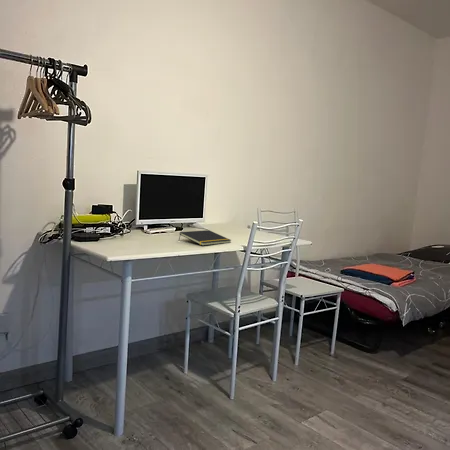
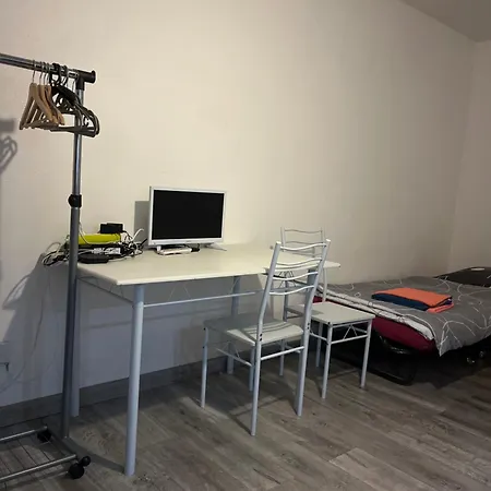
- notepad [178,229,232,247]
